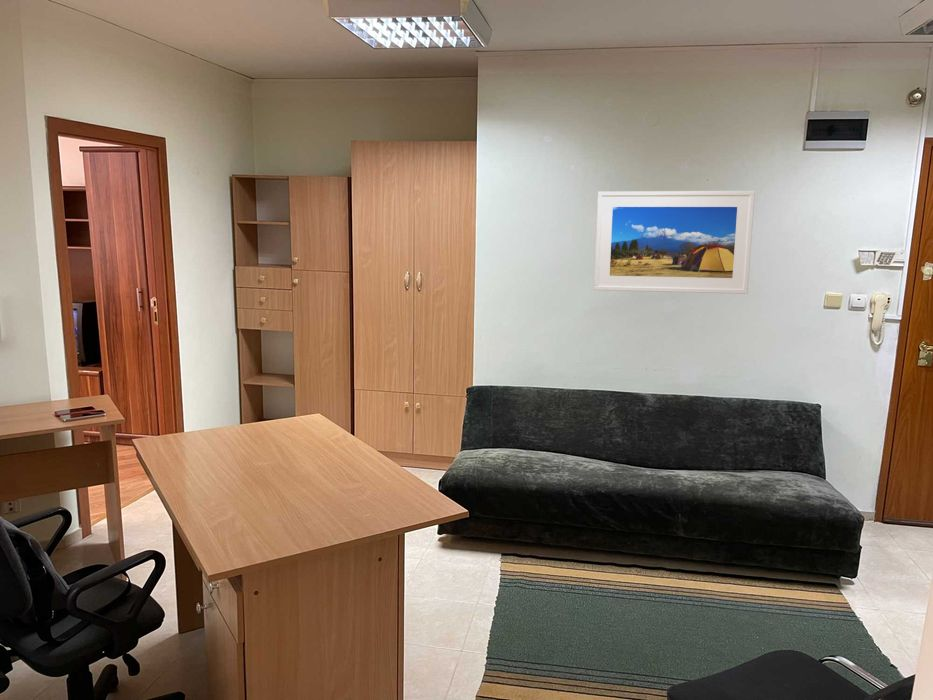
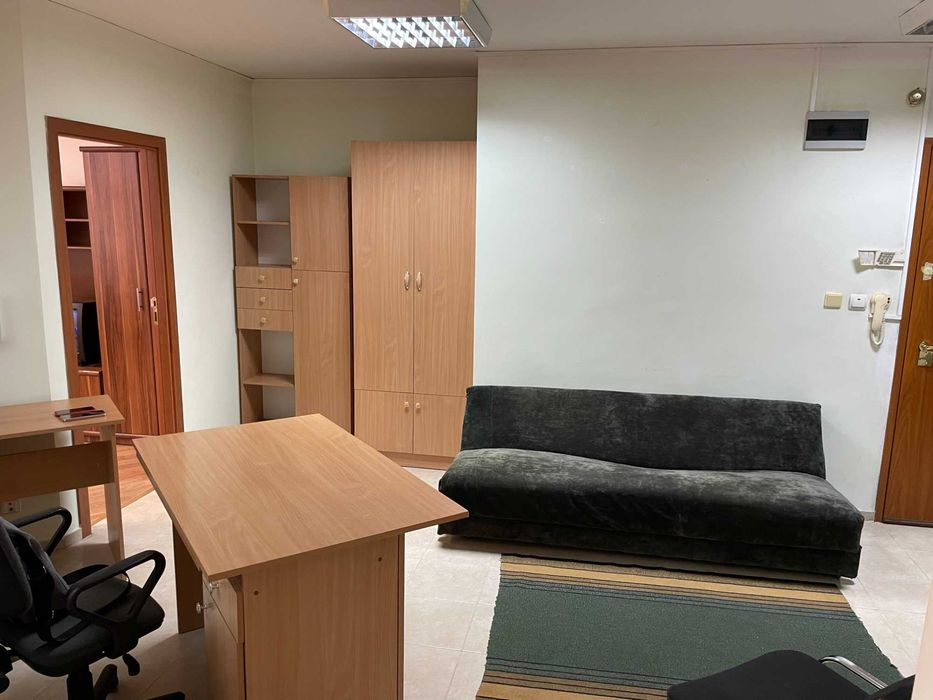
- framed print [593,190,756,295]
